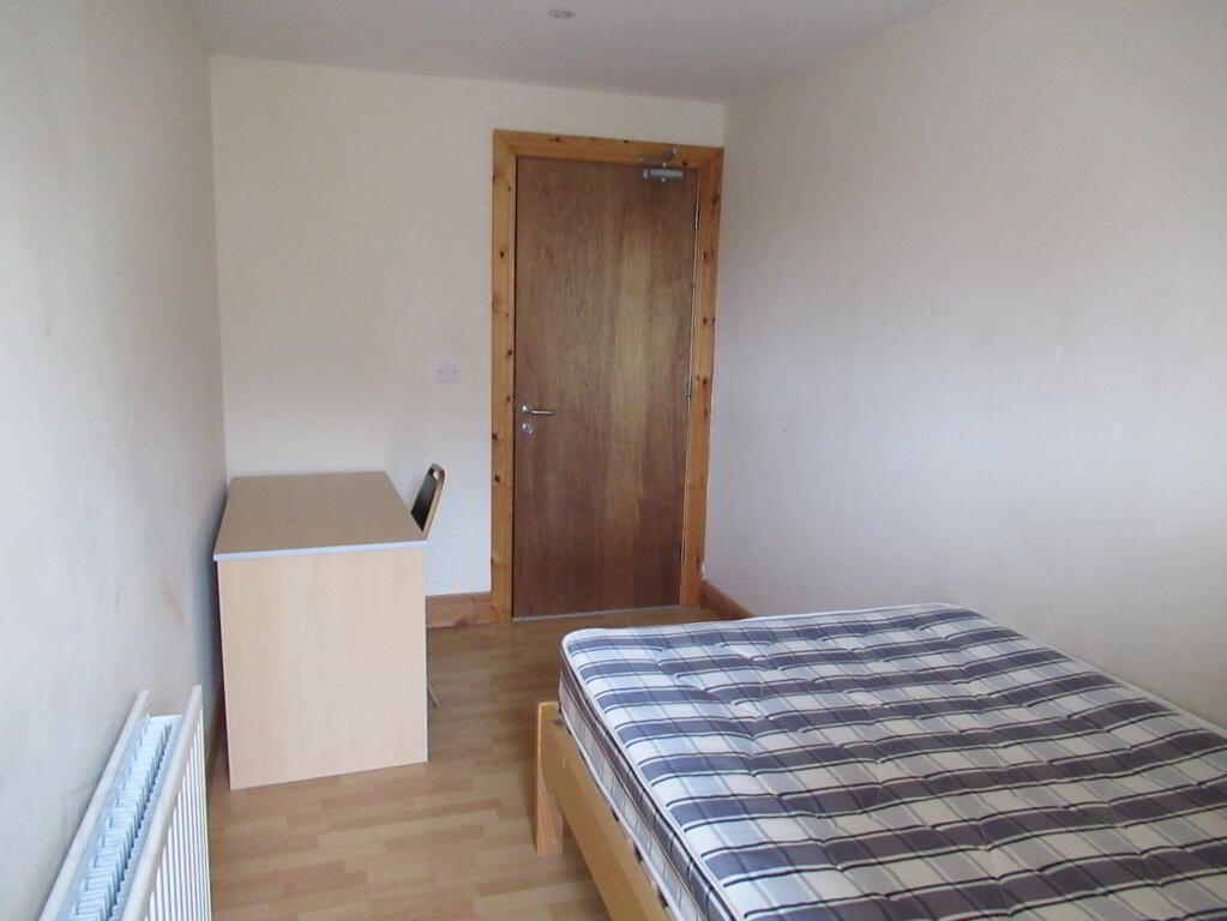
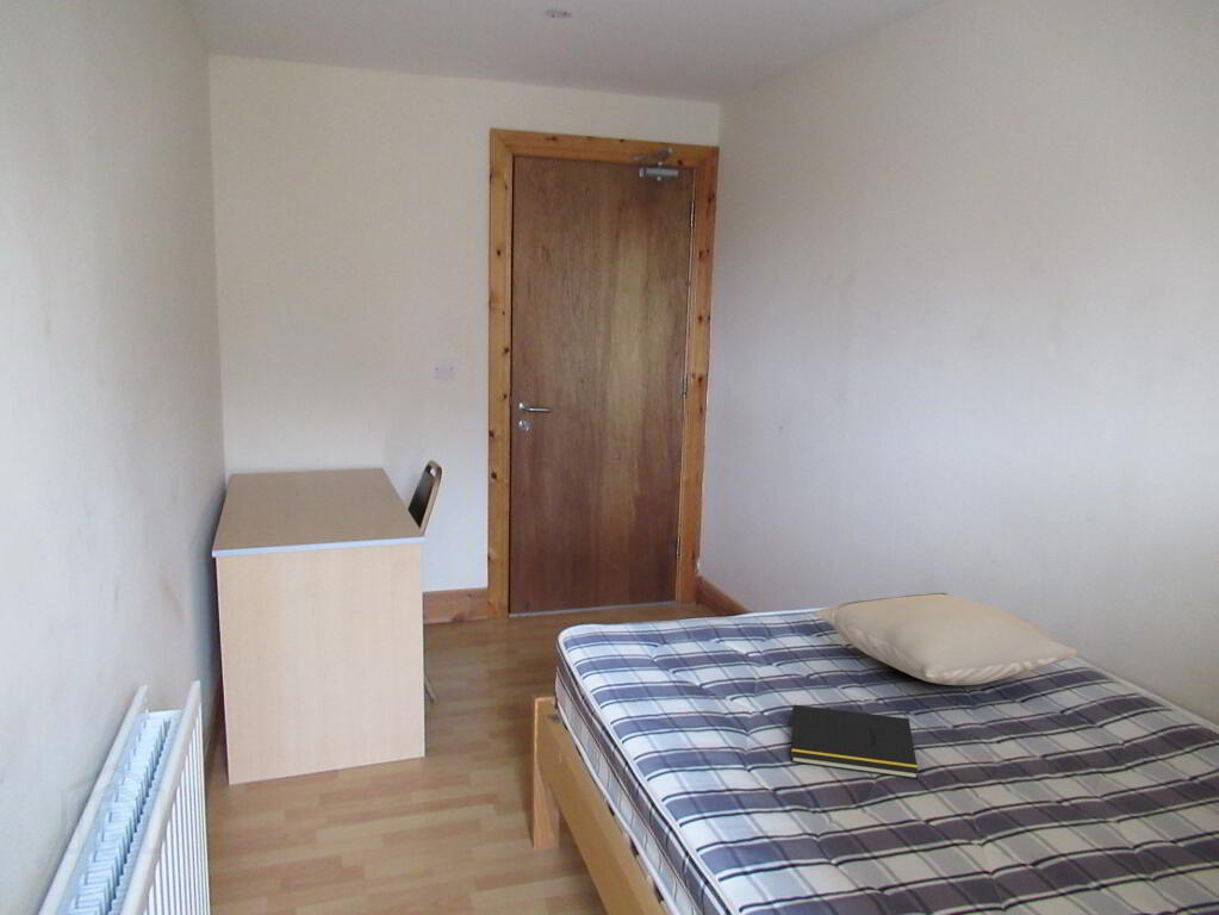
+ pillow [811,592,1080,686]
+ notepad [788,704,920,780]
